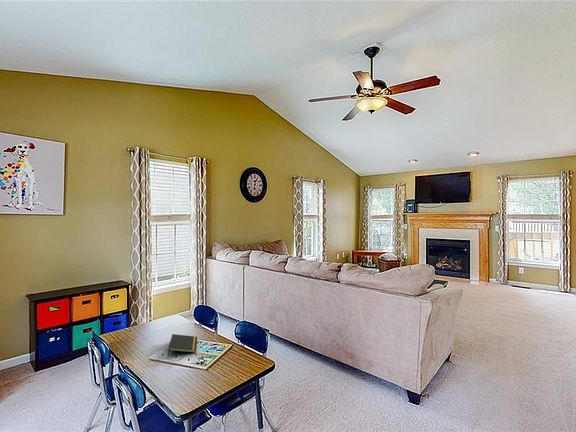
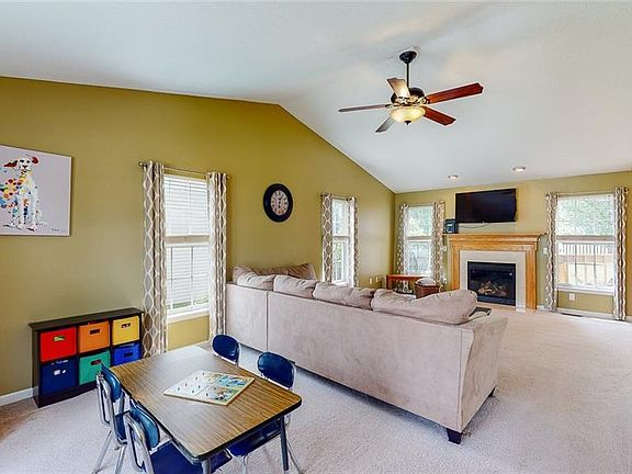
- notepad [167,333,198,357]
